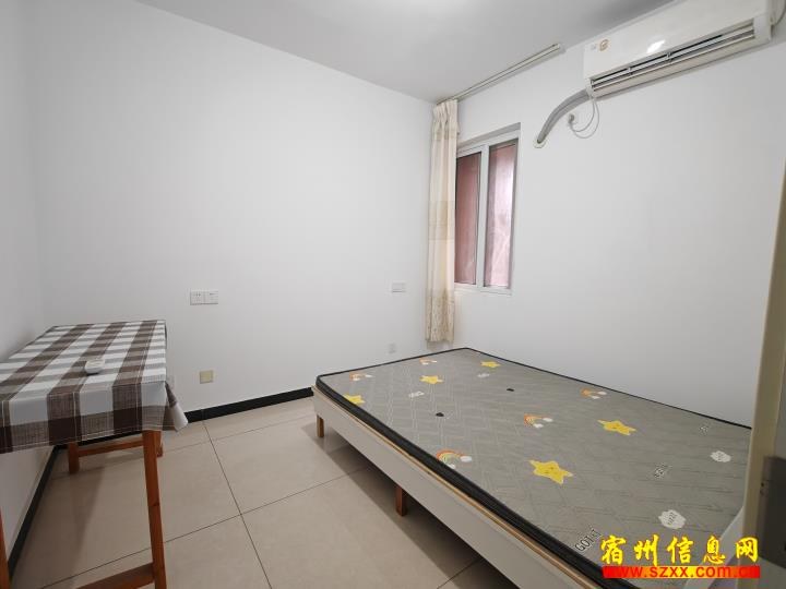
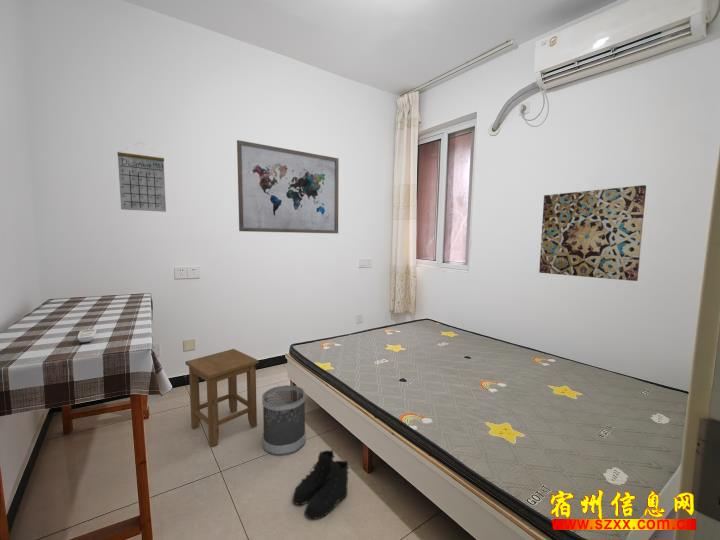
+ wall art [236,139,340,234]
+ wall art [538,184,647,282]
+ stool [184,348,260,448]
+ wastebasket [261,384,307,457]
+ calendar [116,142,167,213]
+ boots [292,449,350,520]
